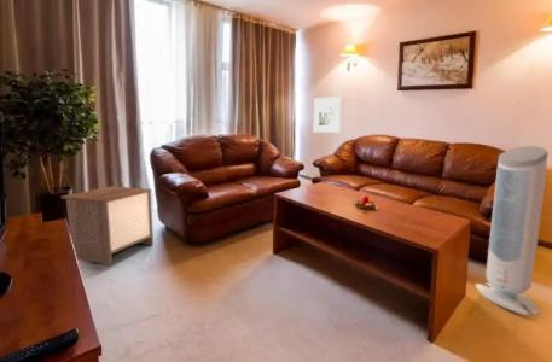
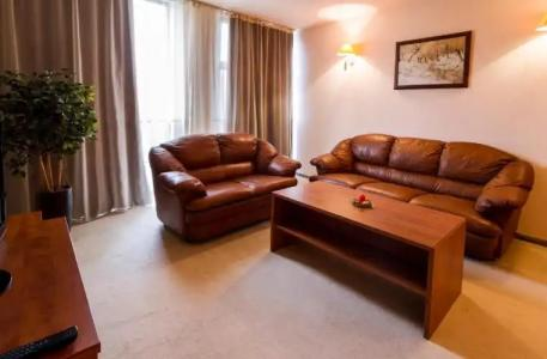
- air purifier [475,145,550,317]
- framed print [313,95,342,134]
- nightstand [60,185,155,267]
